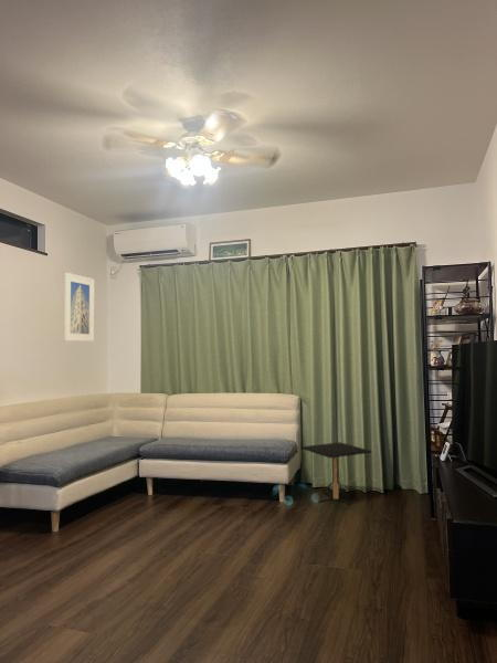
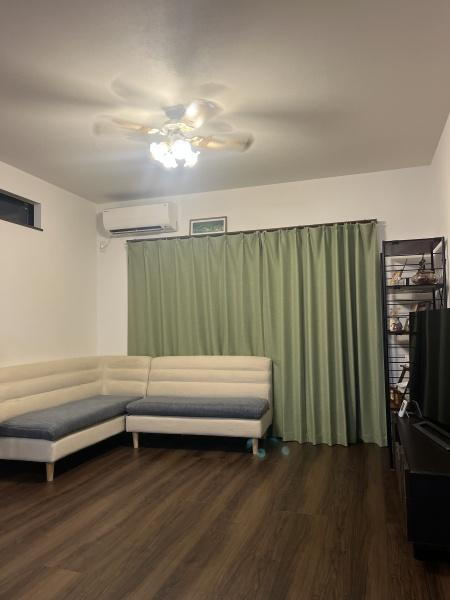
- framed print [63,272,95,343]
- side table [299,441,372,505]
